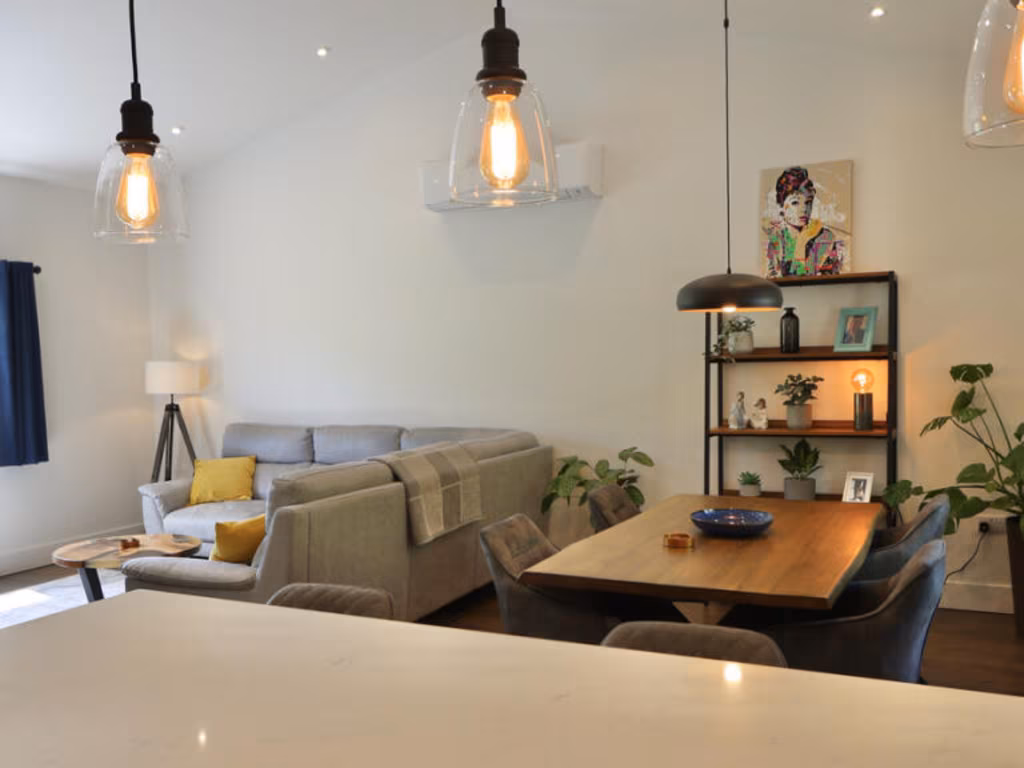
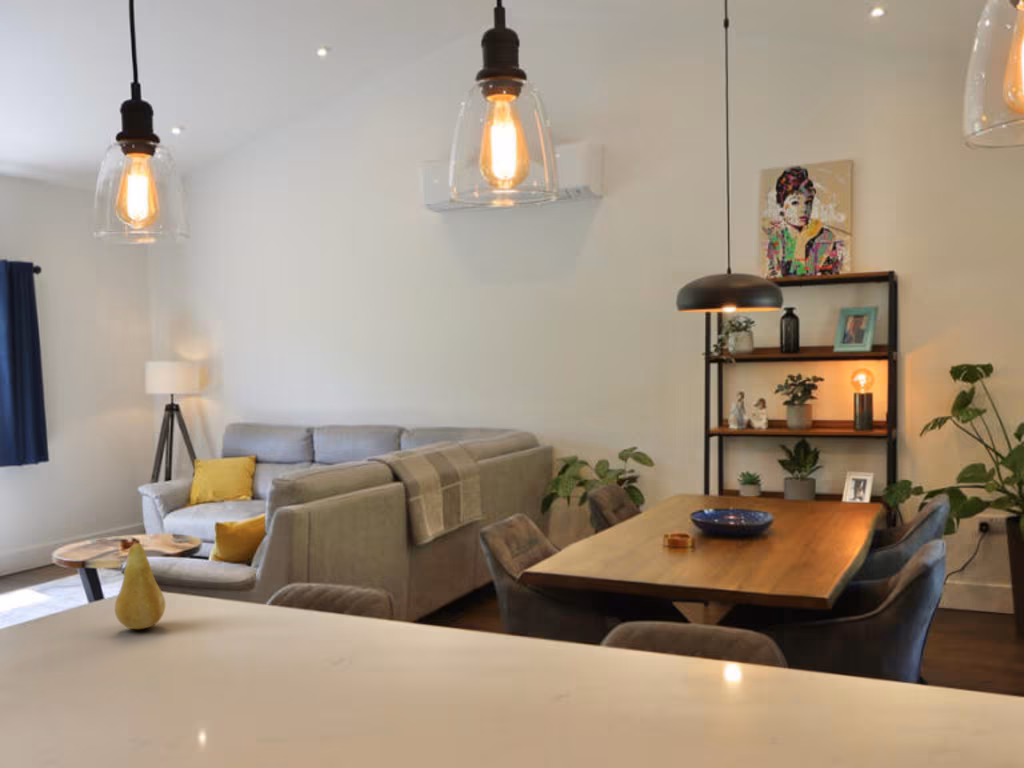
+ fruit [114,541,166,630]
